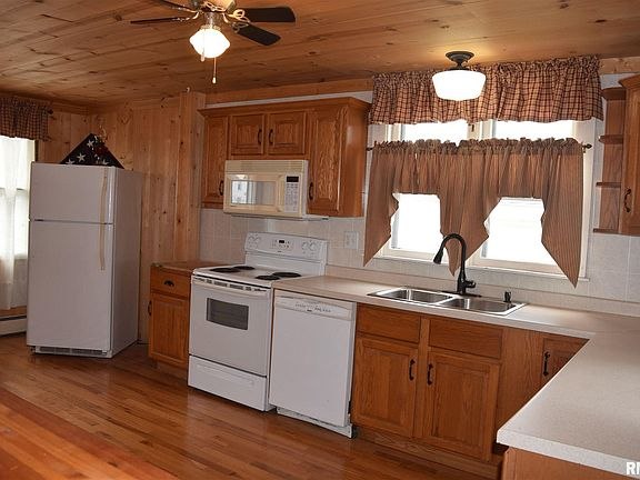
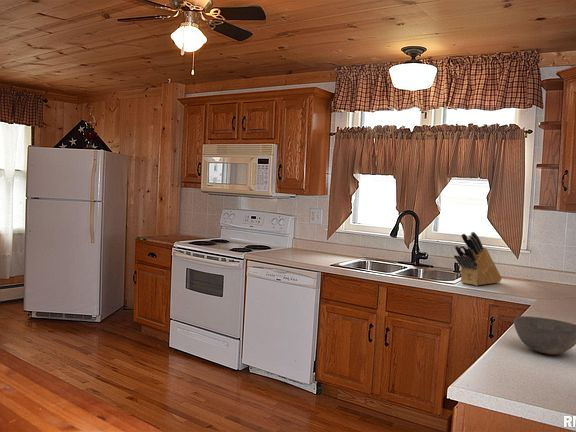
+ knife block [453,231,503,287]
+ bowl [513,315,576,356]
